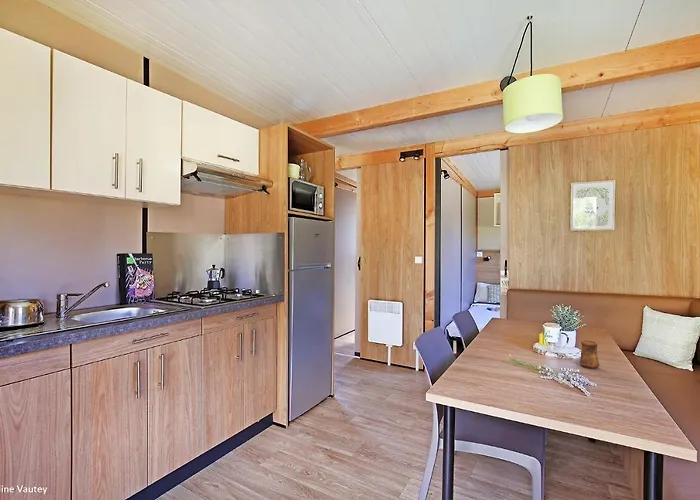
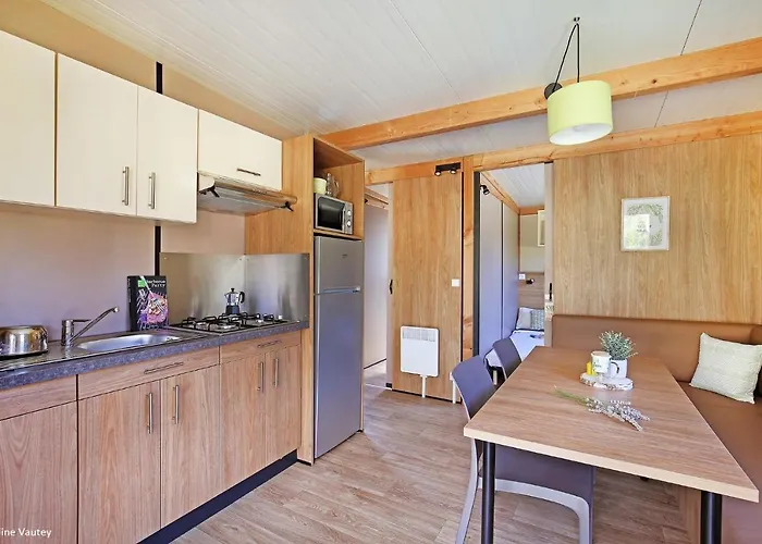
- cup [579,340,601,369]
